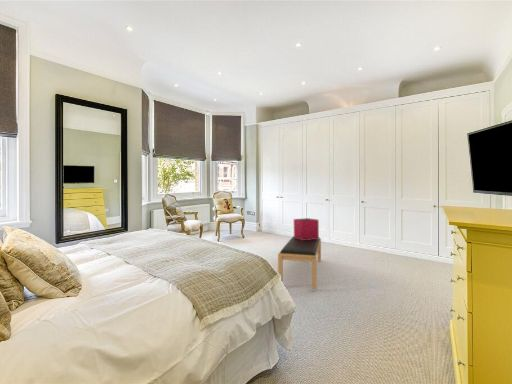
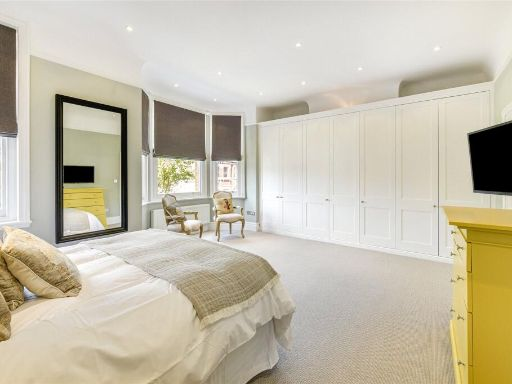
- storage bin [293,217,320,240]
- bench [277,235,322,290]
